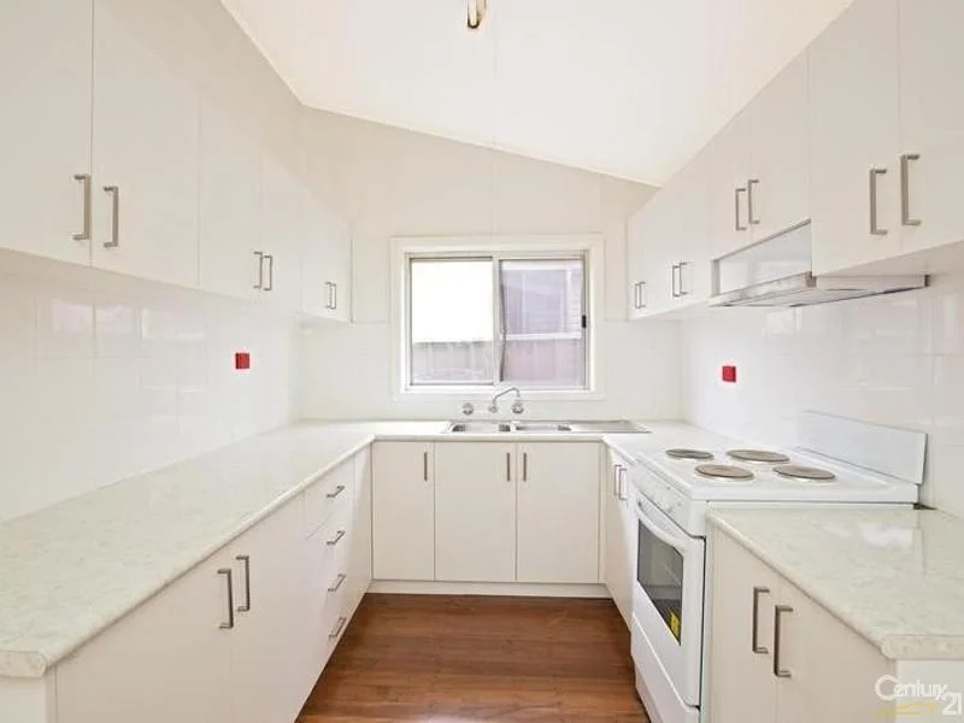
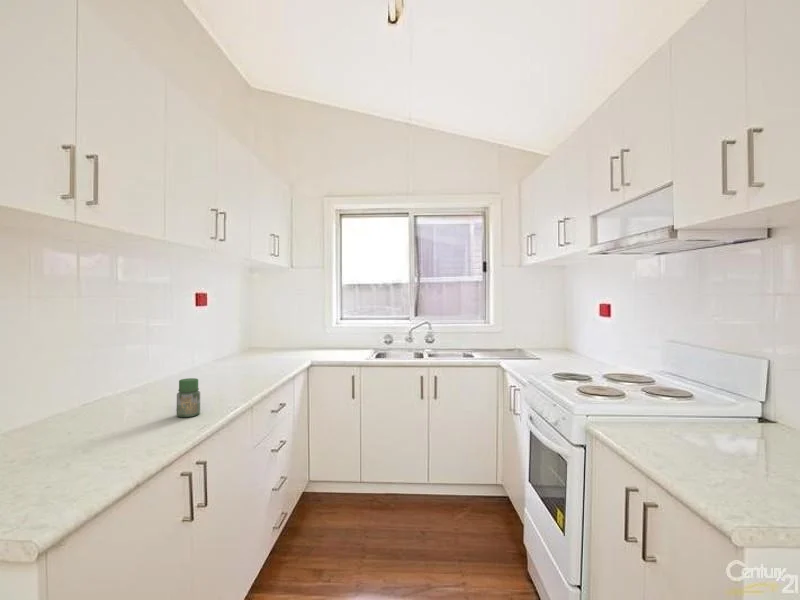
+ jar [176,377,201,418]
